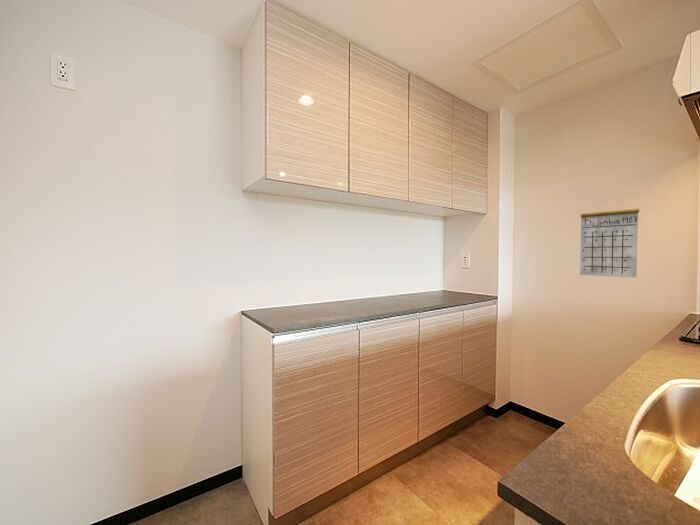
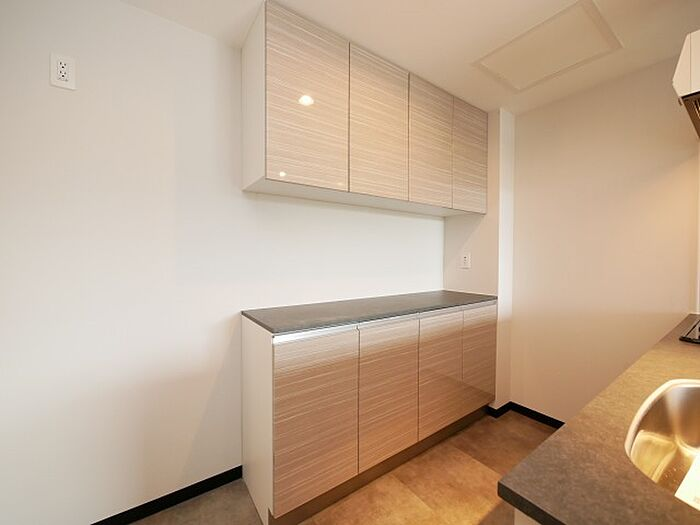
- calendar [579,195,640,279]
